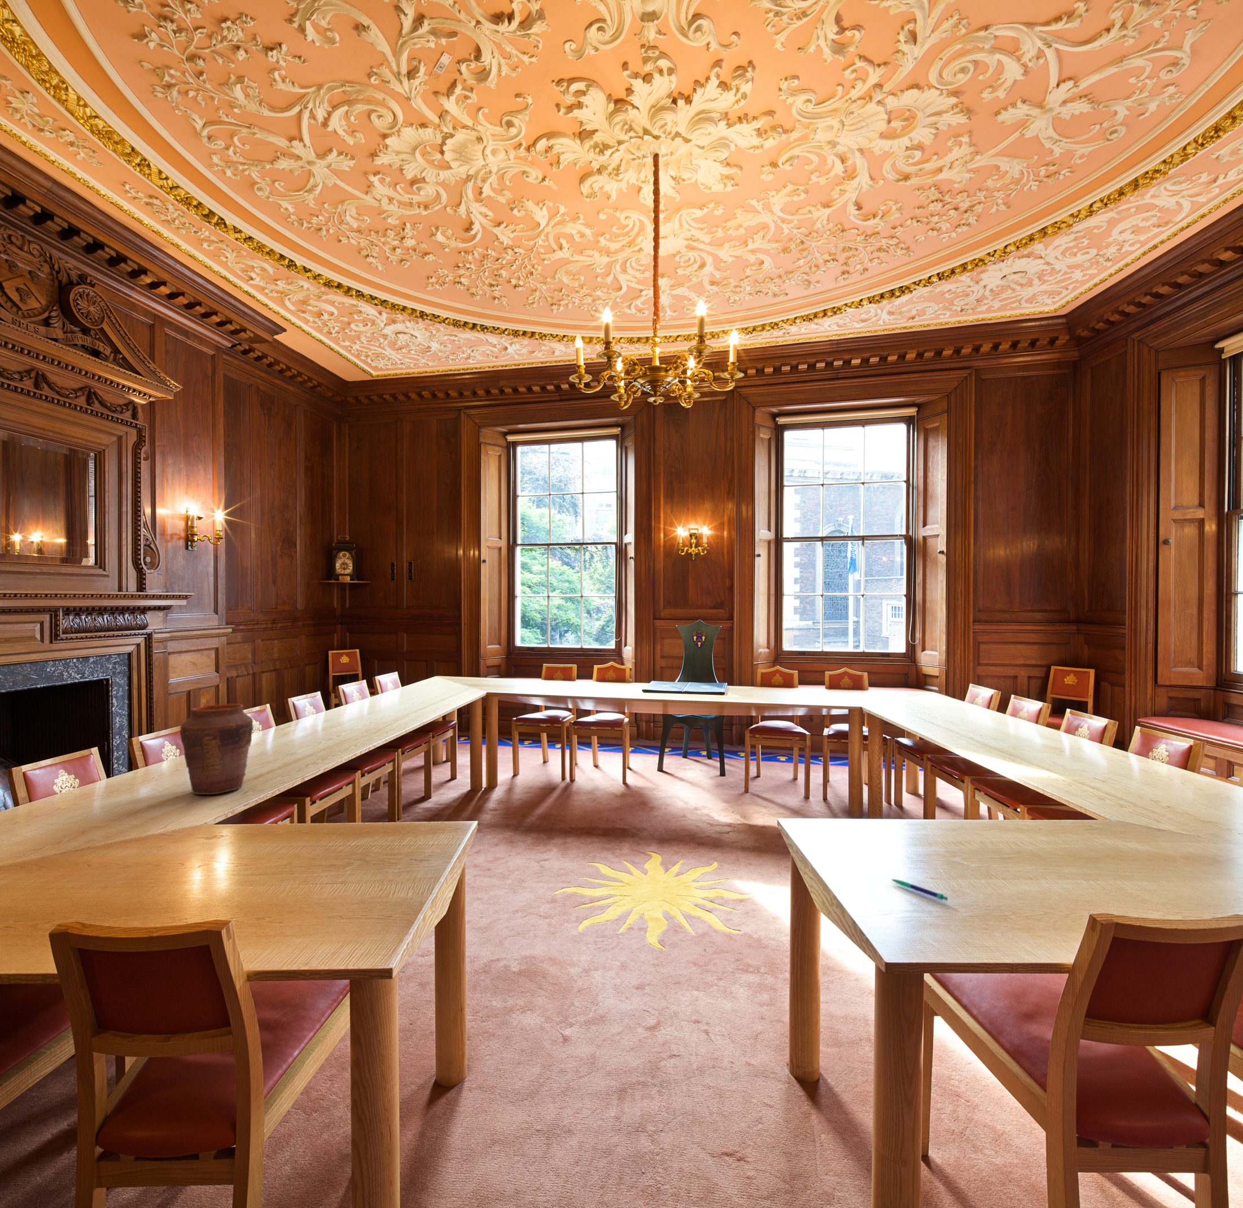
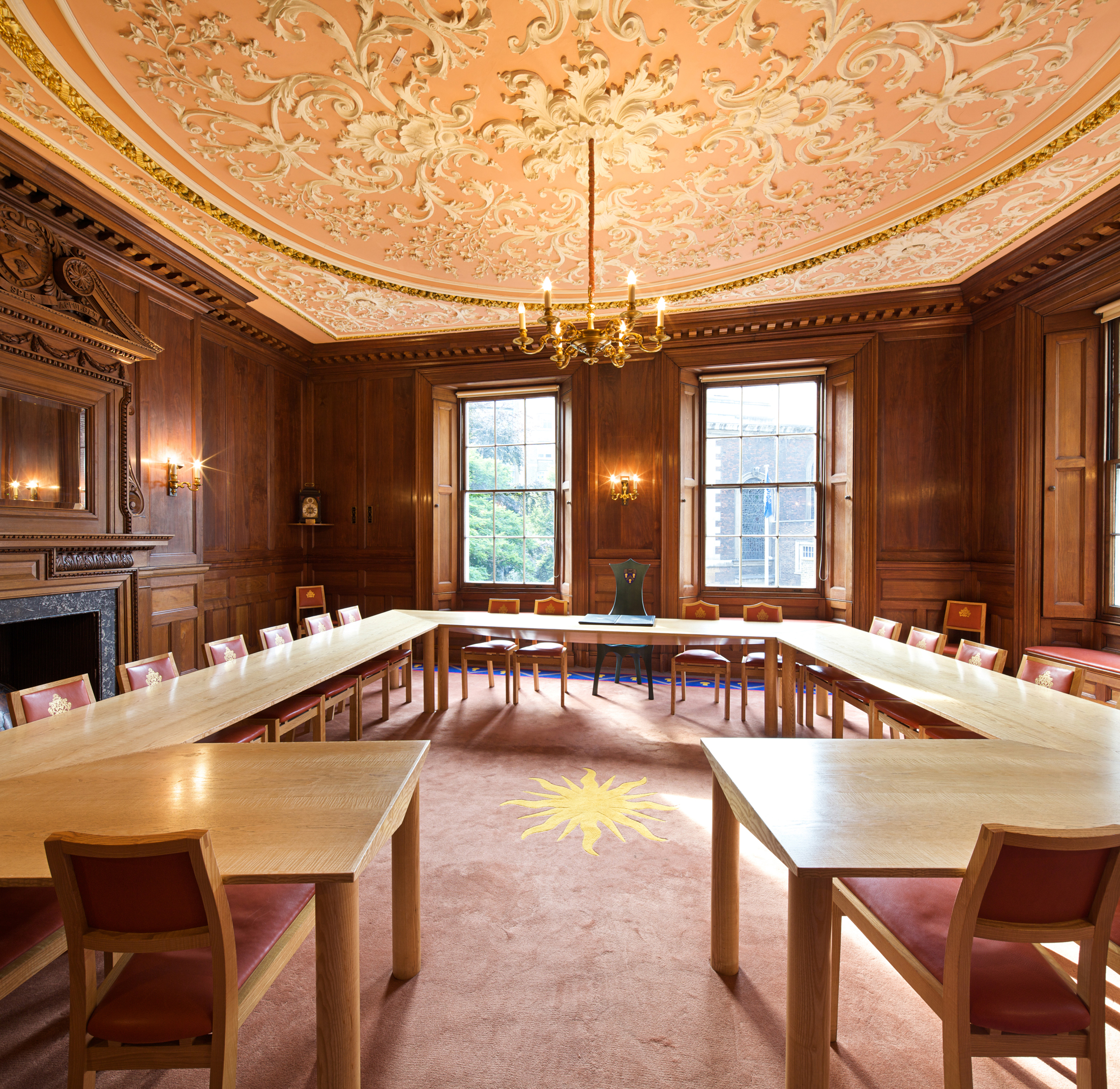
- vase [180,703,254,795]
- pen [890,879,948,902]
